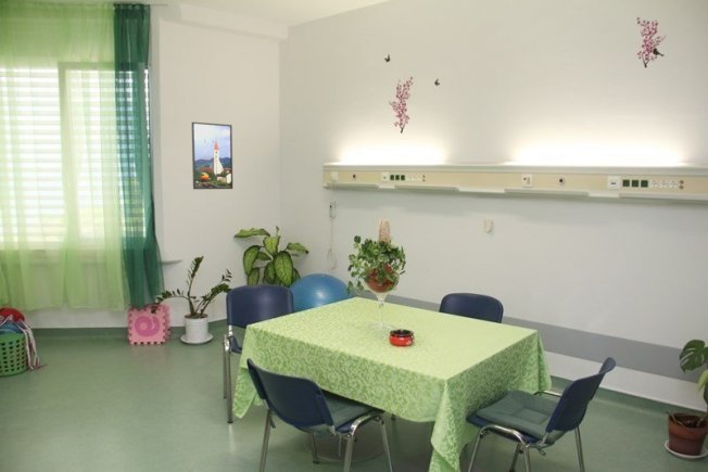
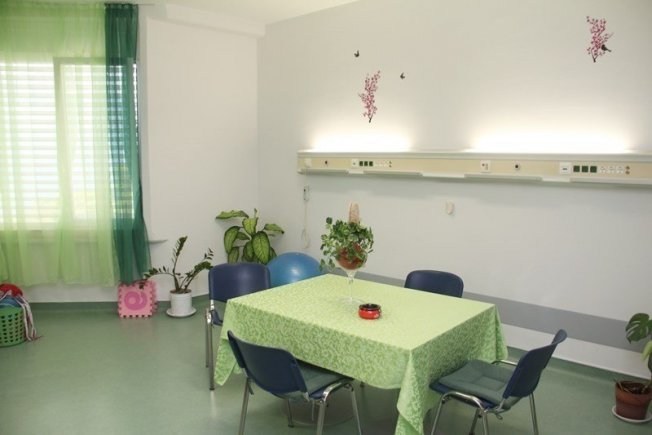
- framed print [191,120,233,190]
